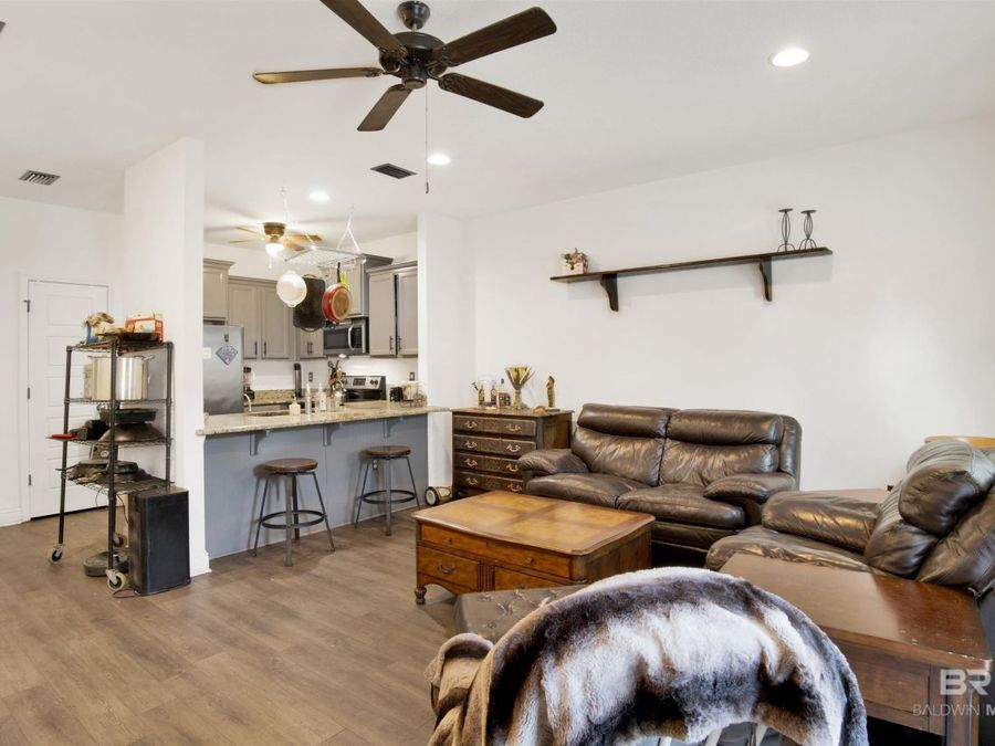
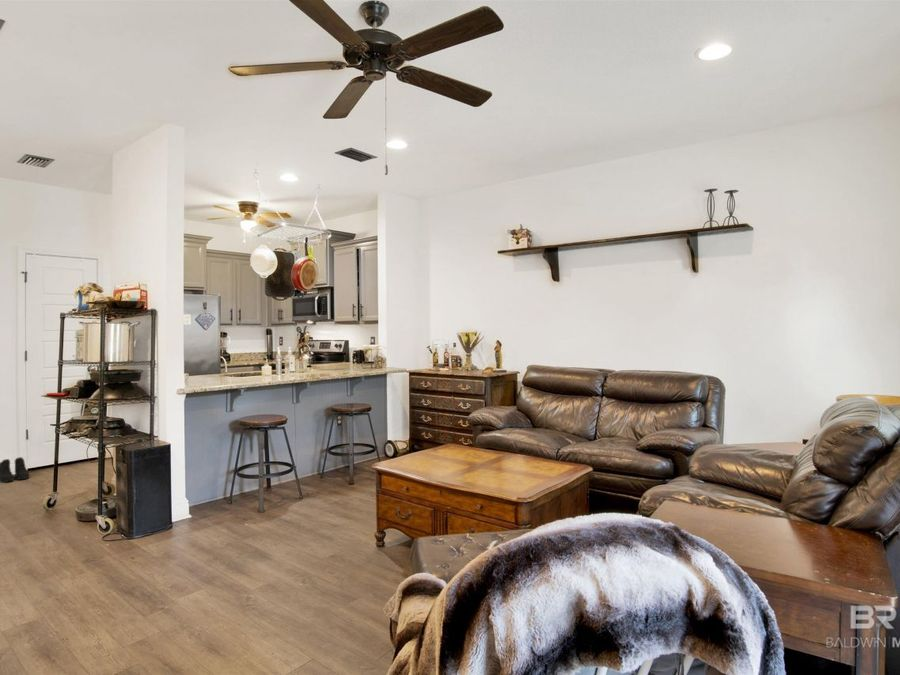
+ boots [0,456,30,483]
